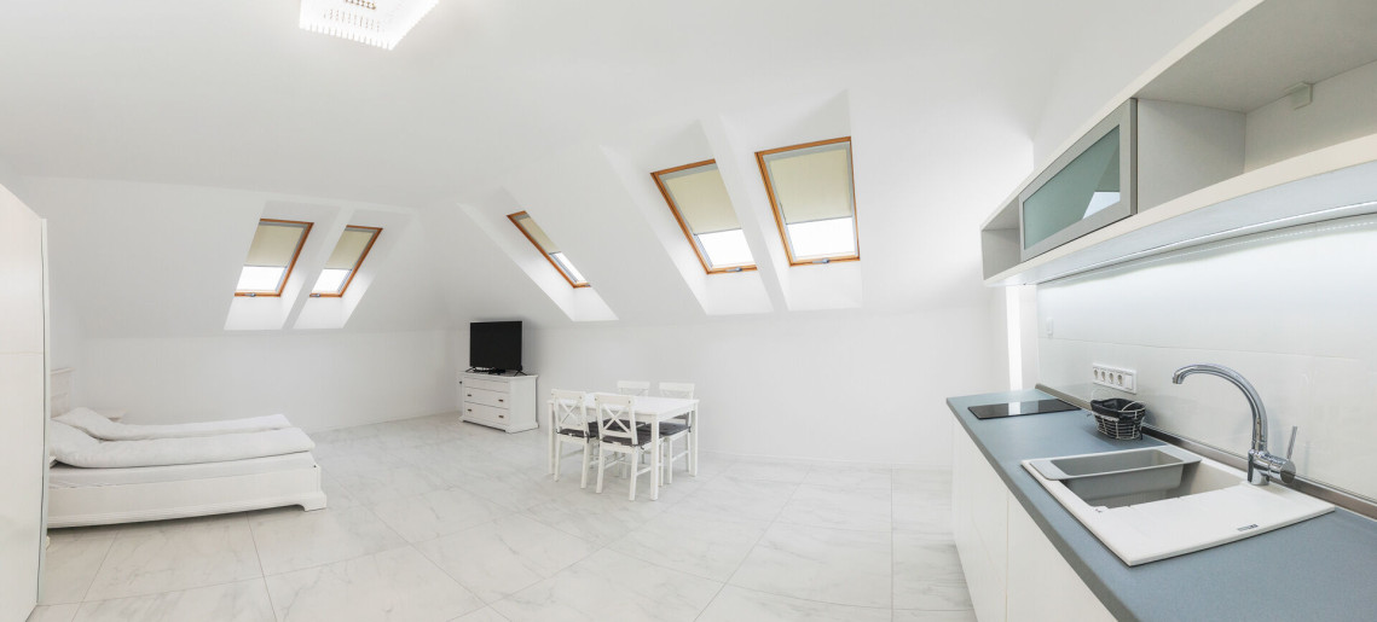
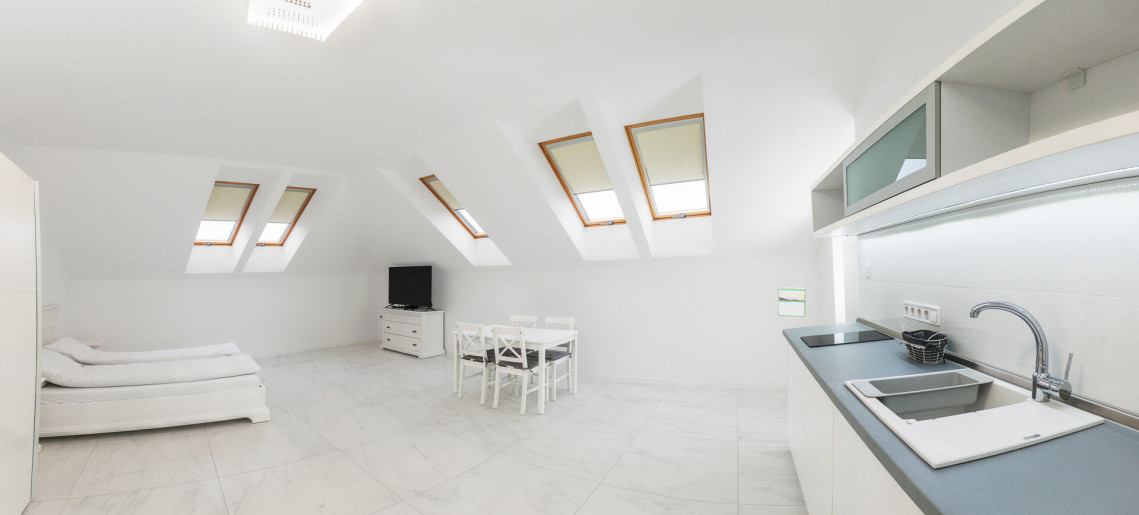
+ calendar [777,286,806,318]
